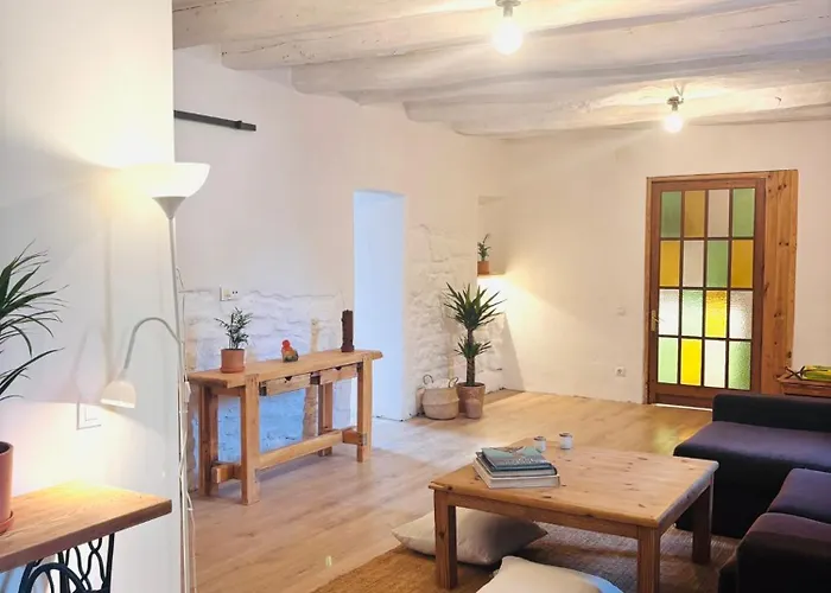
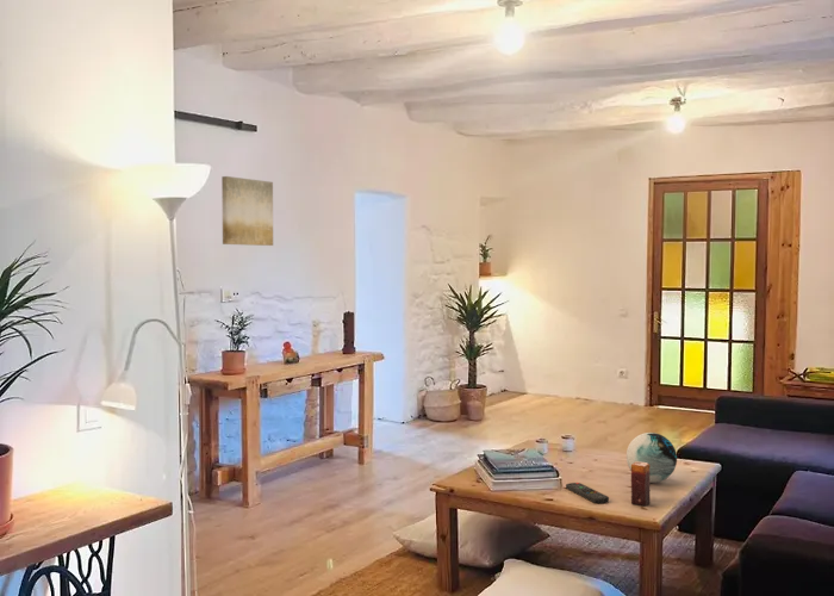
+ candle [630,461,652,507]
+ wall art [220,175,274,247]
+ decorative orb [626,432,678,484]
+ remote control [565,482,610,504]
